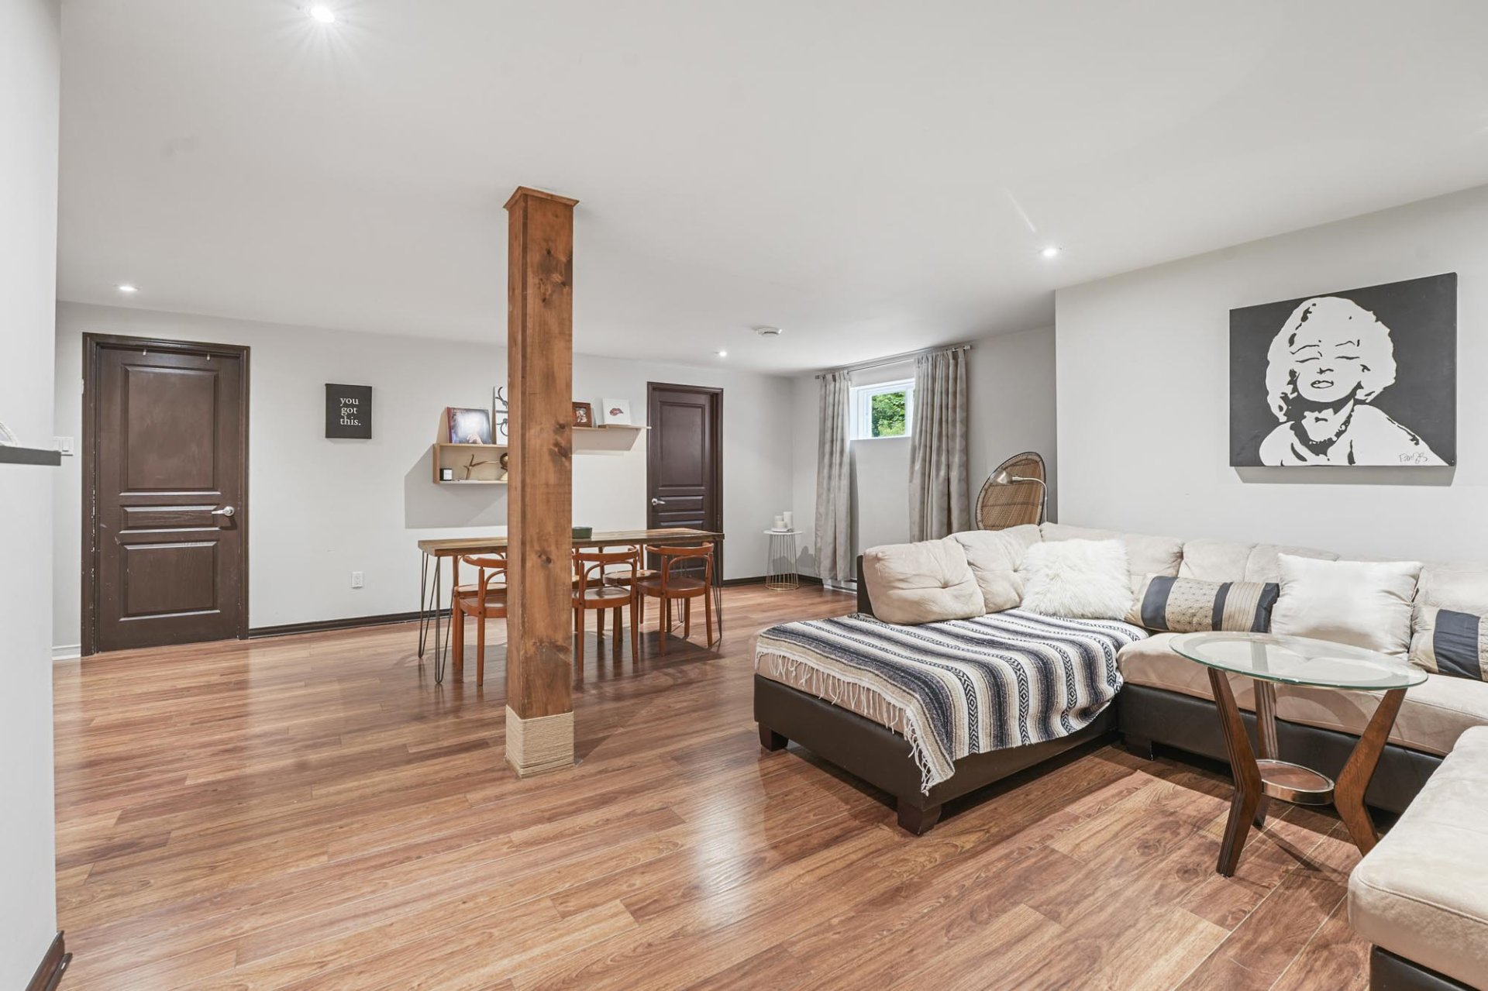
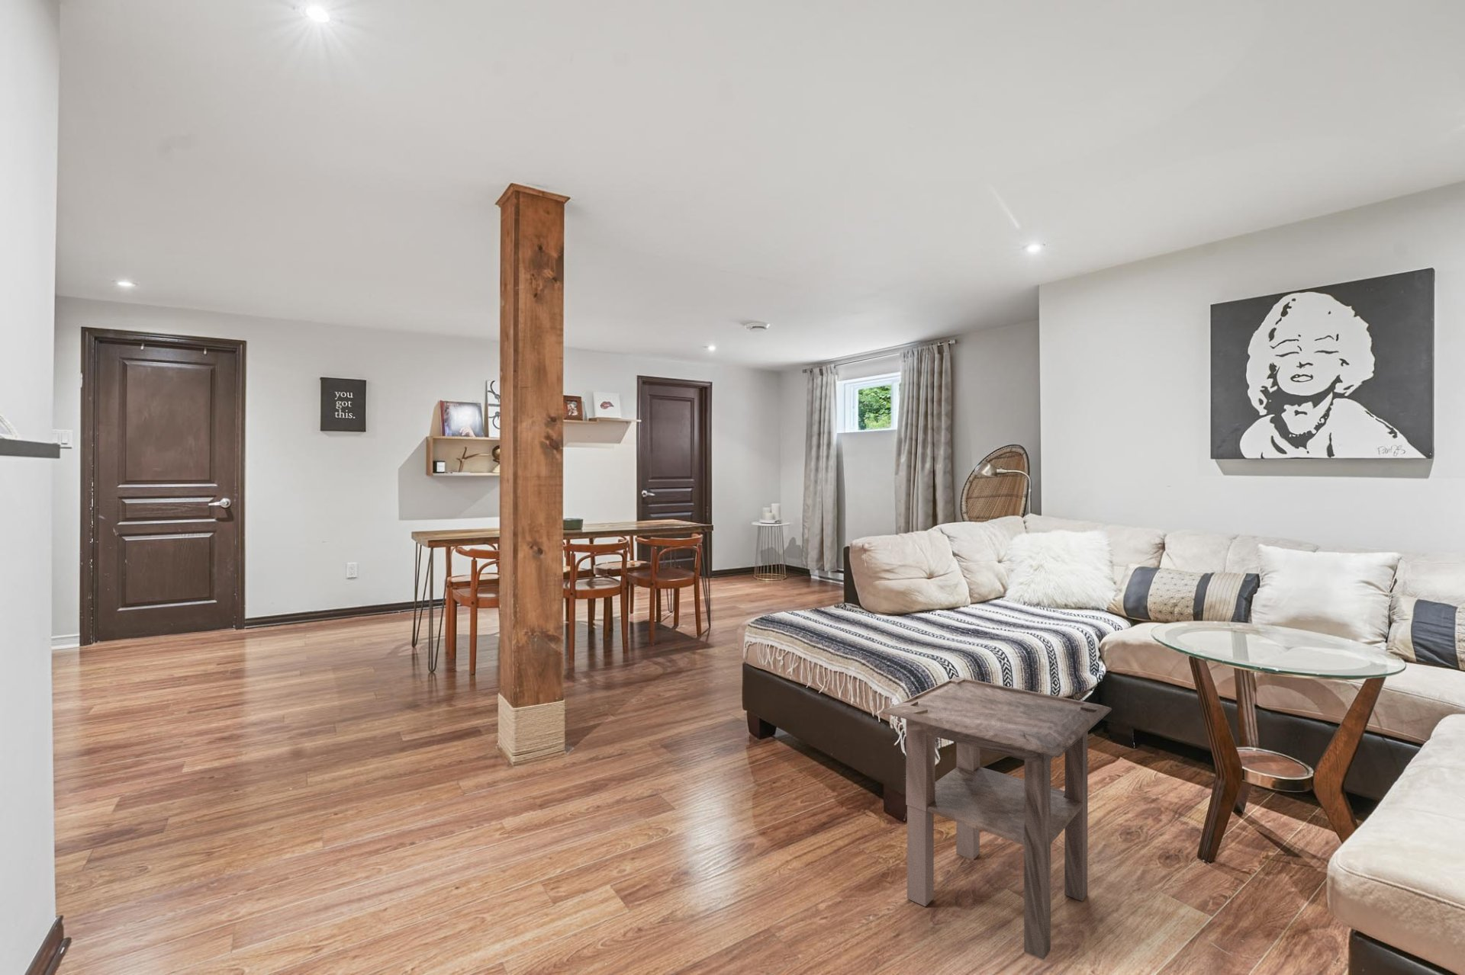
+ side table [882,676,1112,961]
